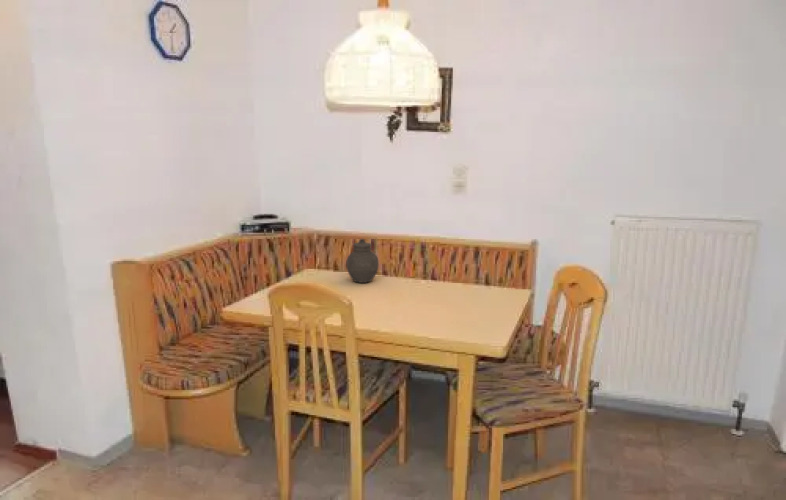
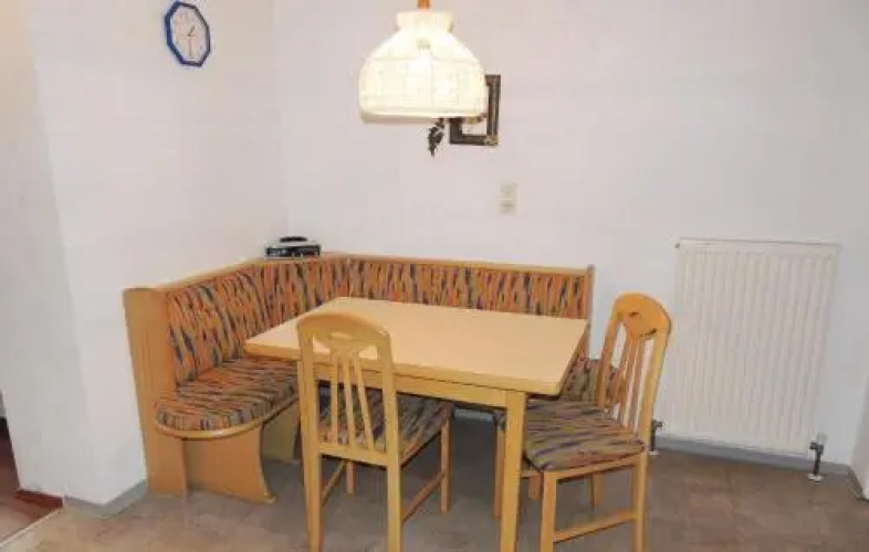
- jar [345,238,380,284]
